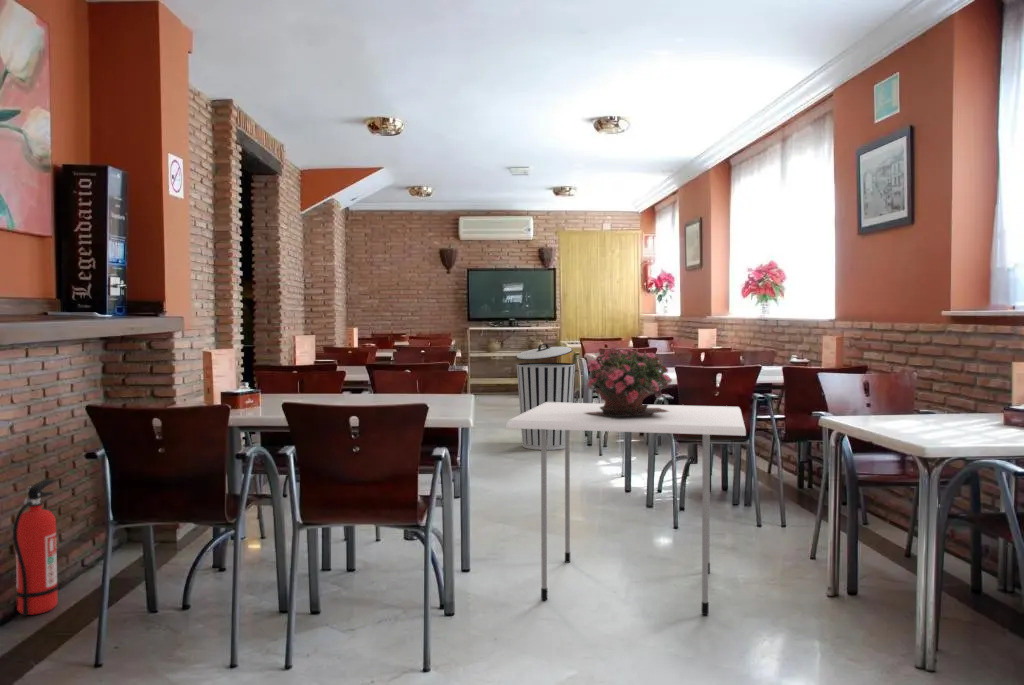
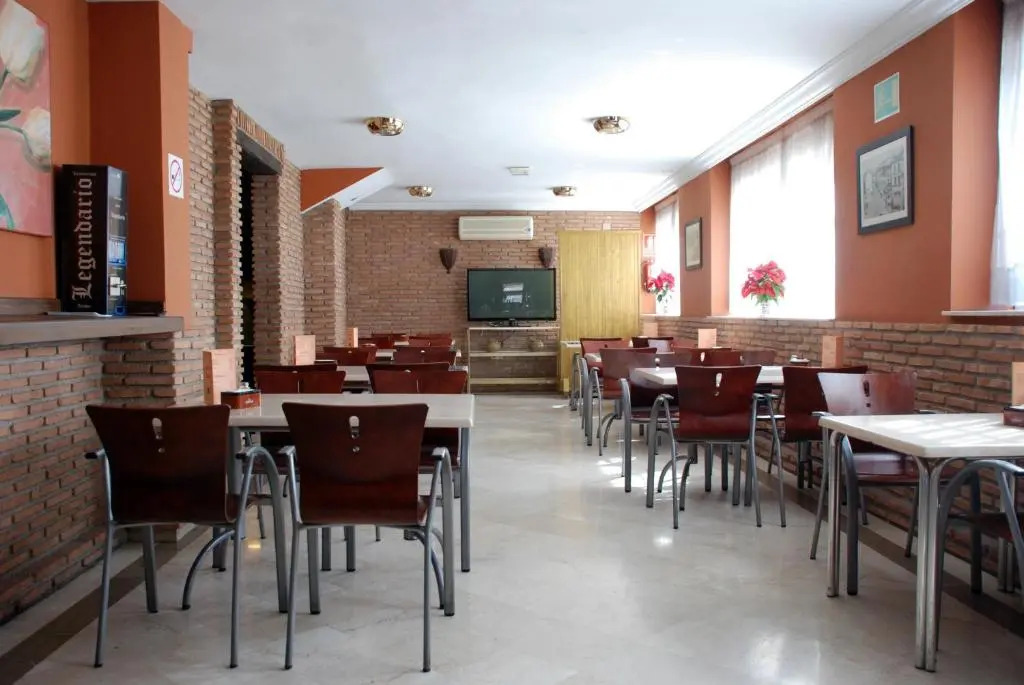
- potted flower [586,345,673,417]
- trash can [515,343,576,451]
- dining table [506,402,747,616]
- fire extinguisher [12,479,59,617]
